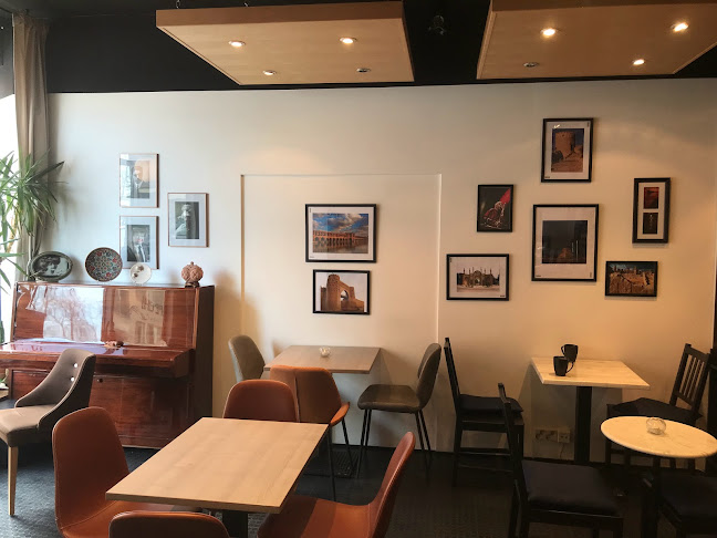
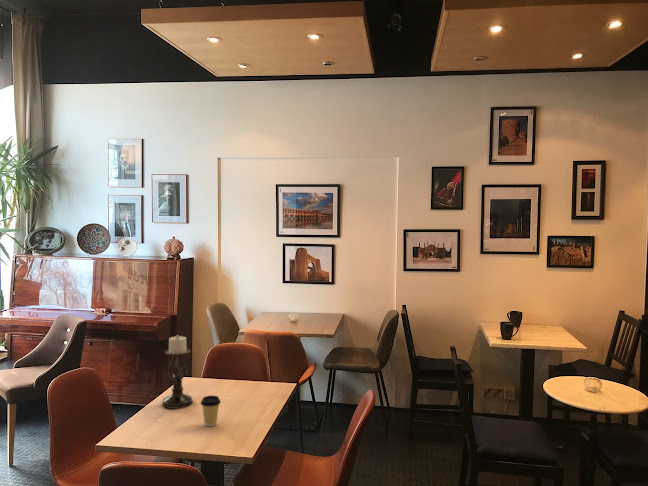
+ candle holder [161,334,194,410]
+ coffee cup [200,395,222,427]
